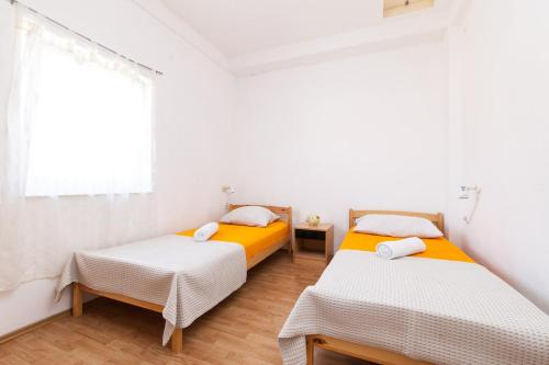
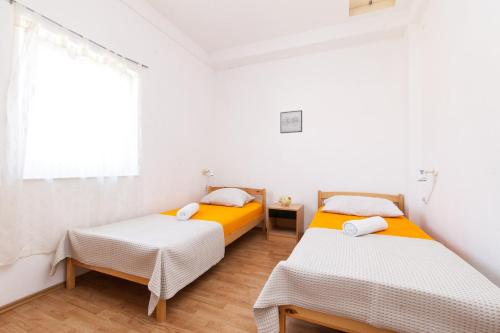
+ wall art [279,109,303,134]
